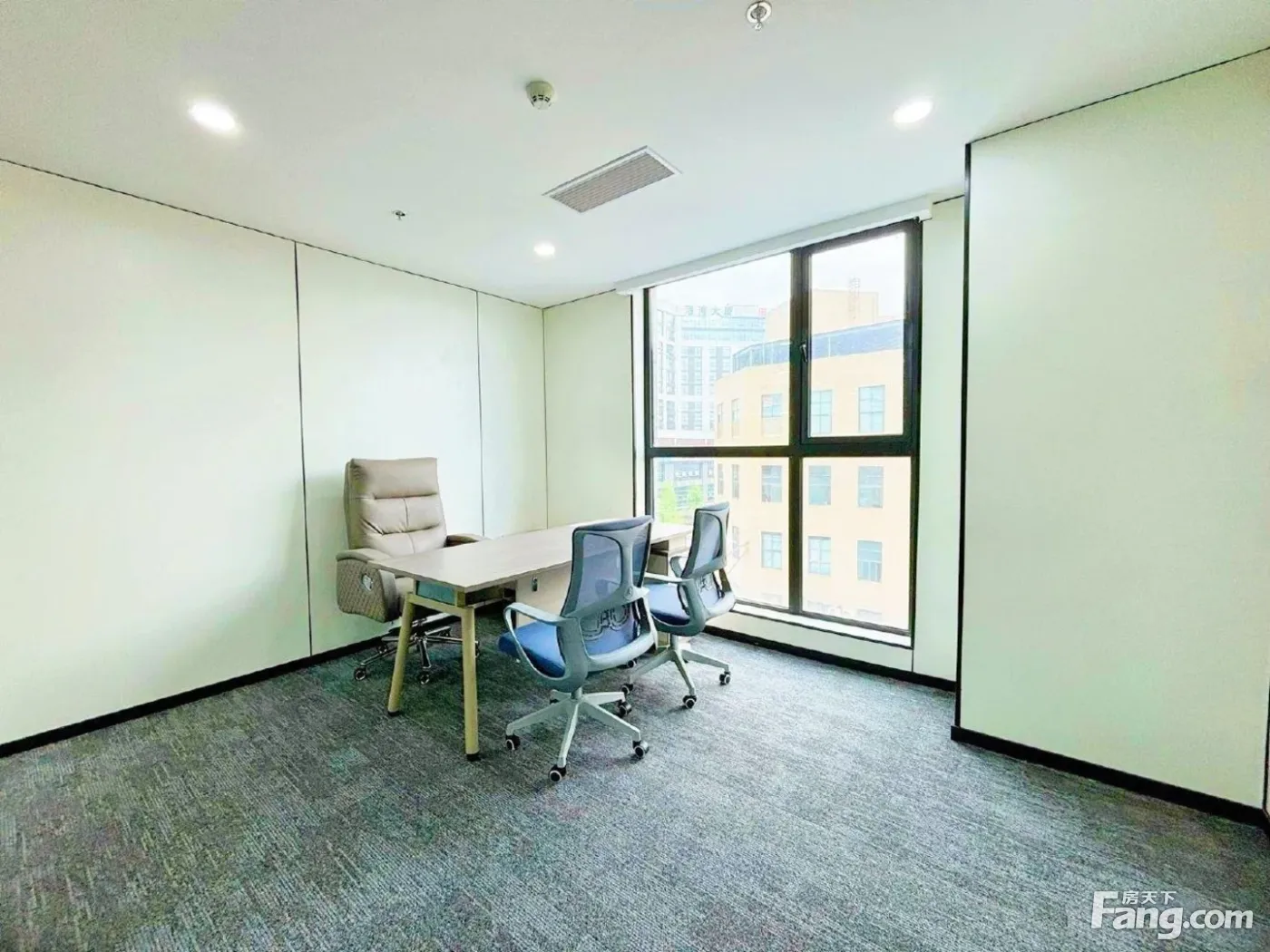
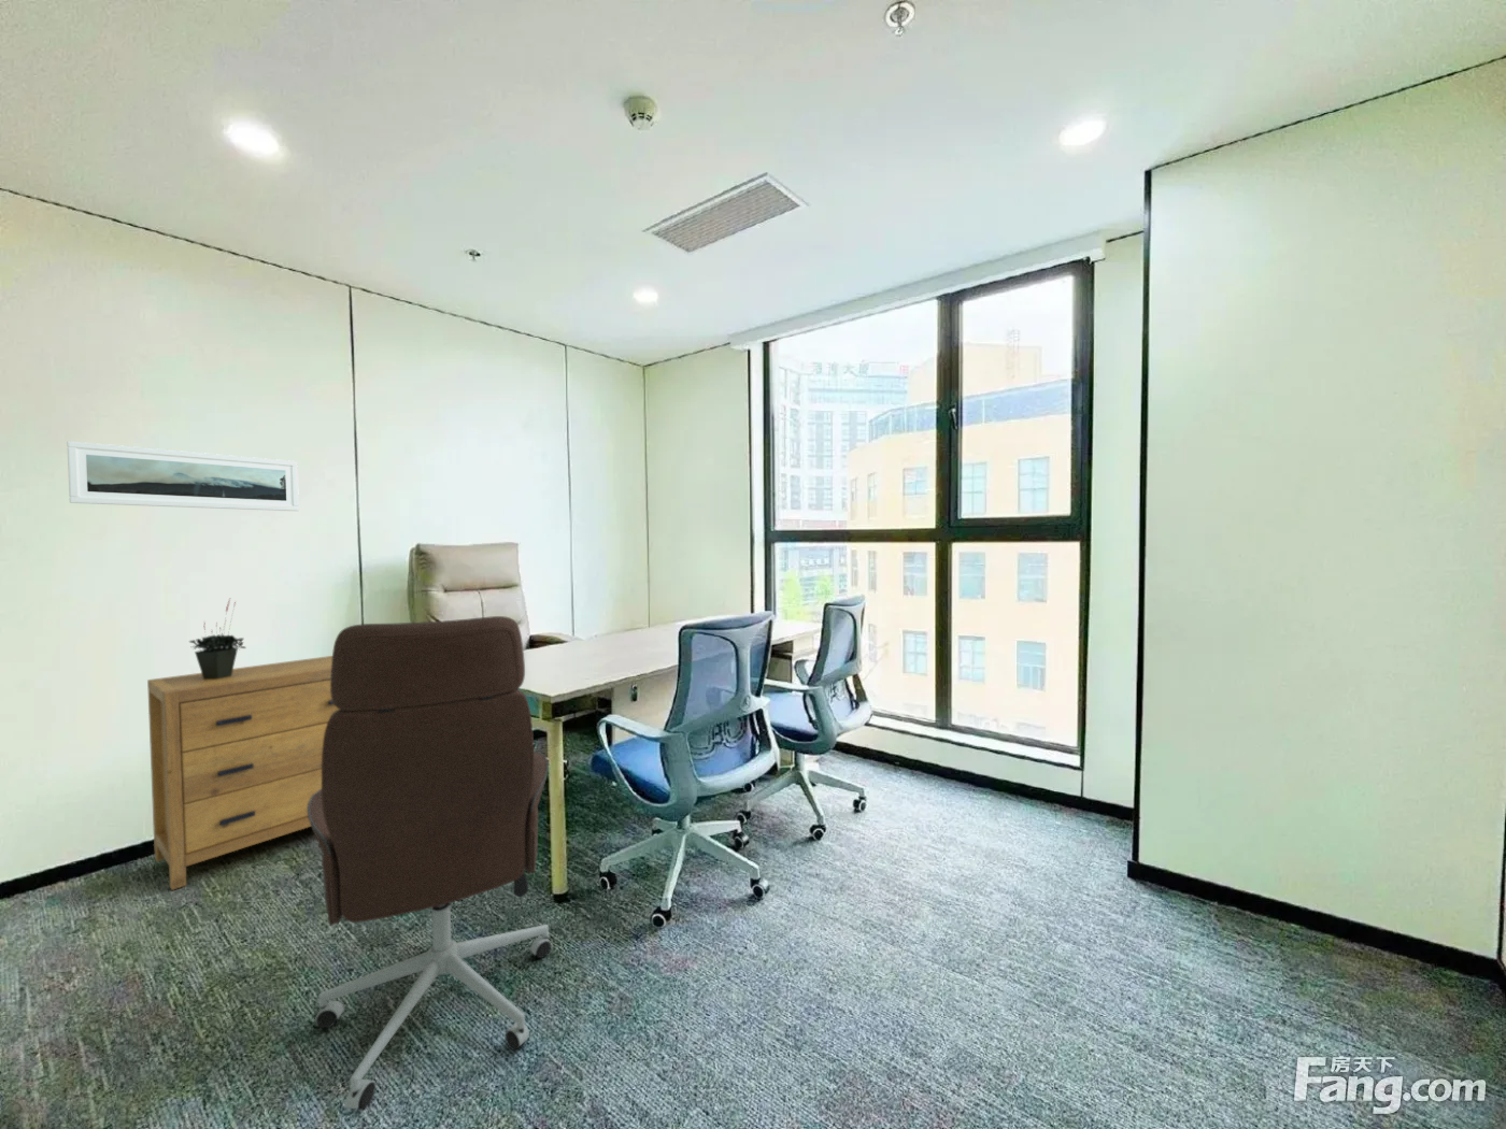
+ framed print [66,440,300,512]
+ potted plant [189,598,248,680]
+ dresser [146,655,340,892]
+ office chair [307,615,553,1111]
